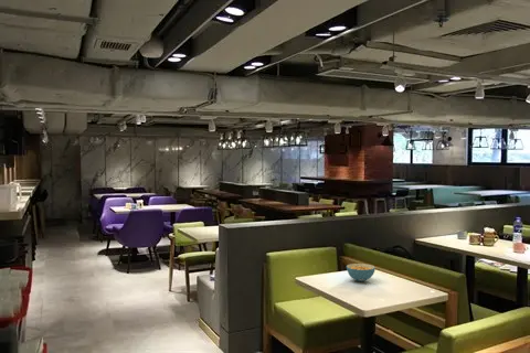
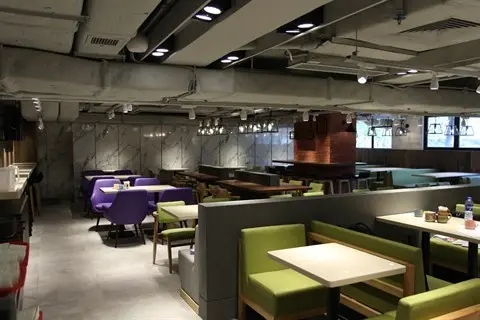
- cereal bowl [346,263,377,282]
